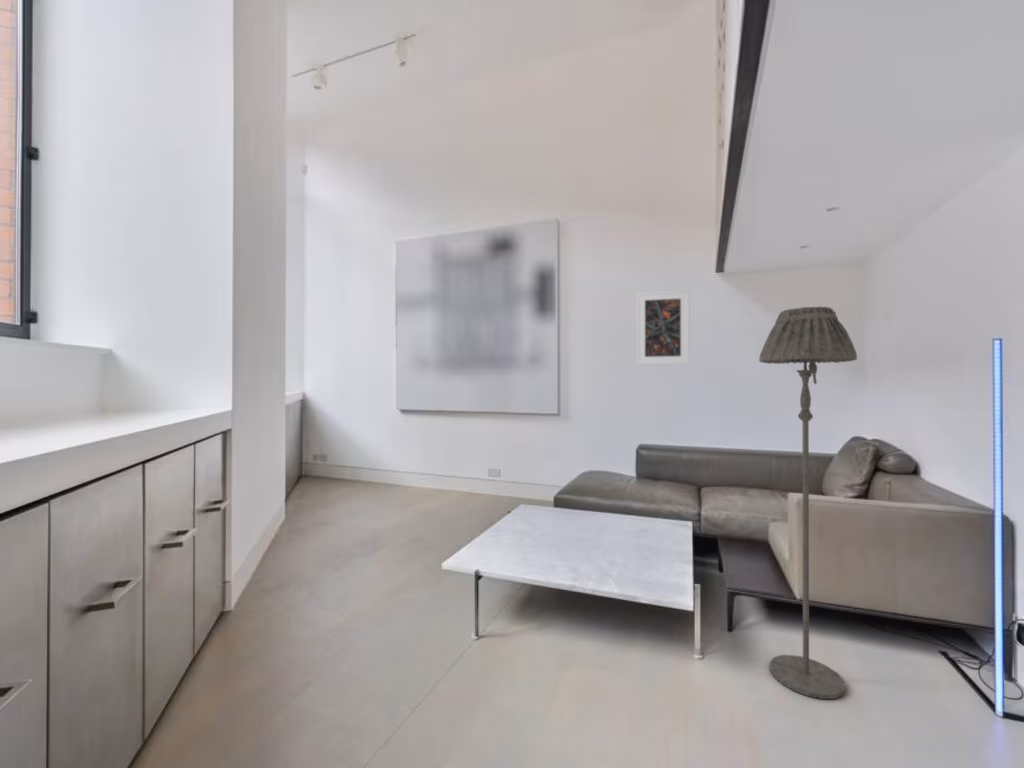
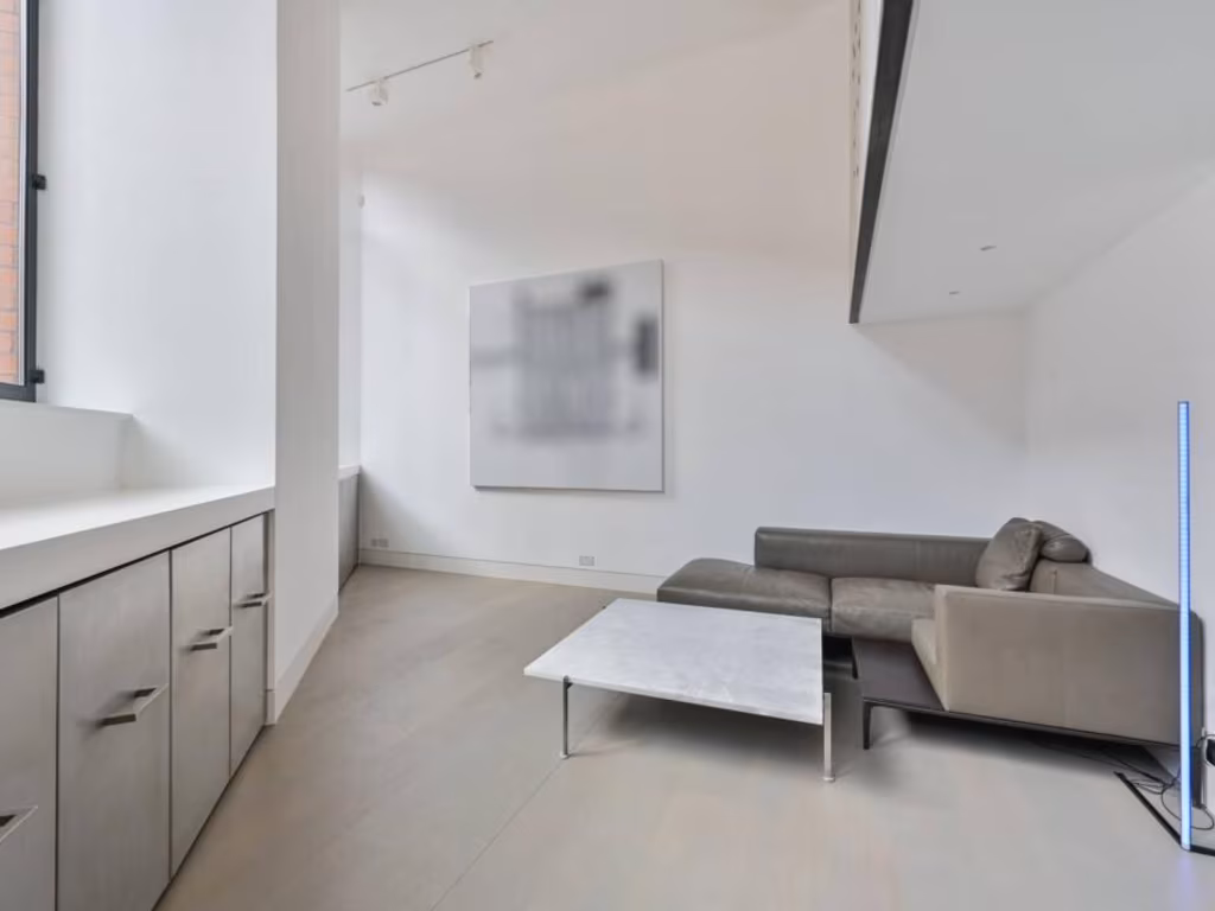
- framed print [636,289,691,366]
- floor lamp [758,306,858,700]
